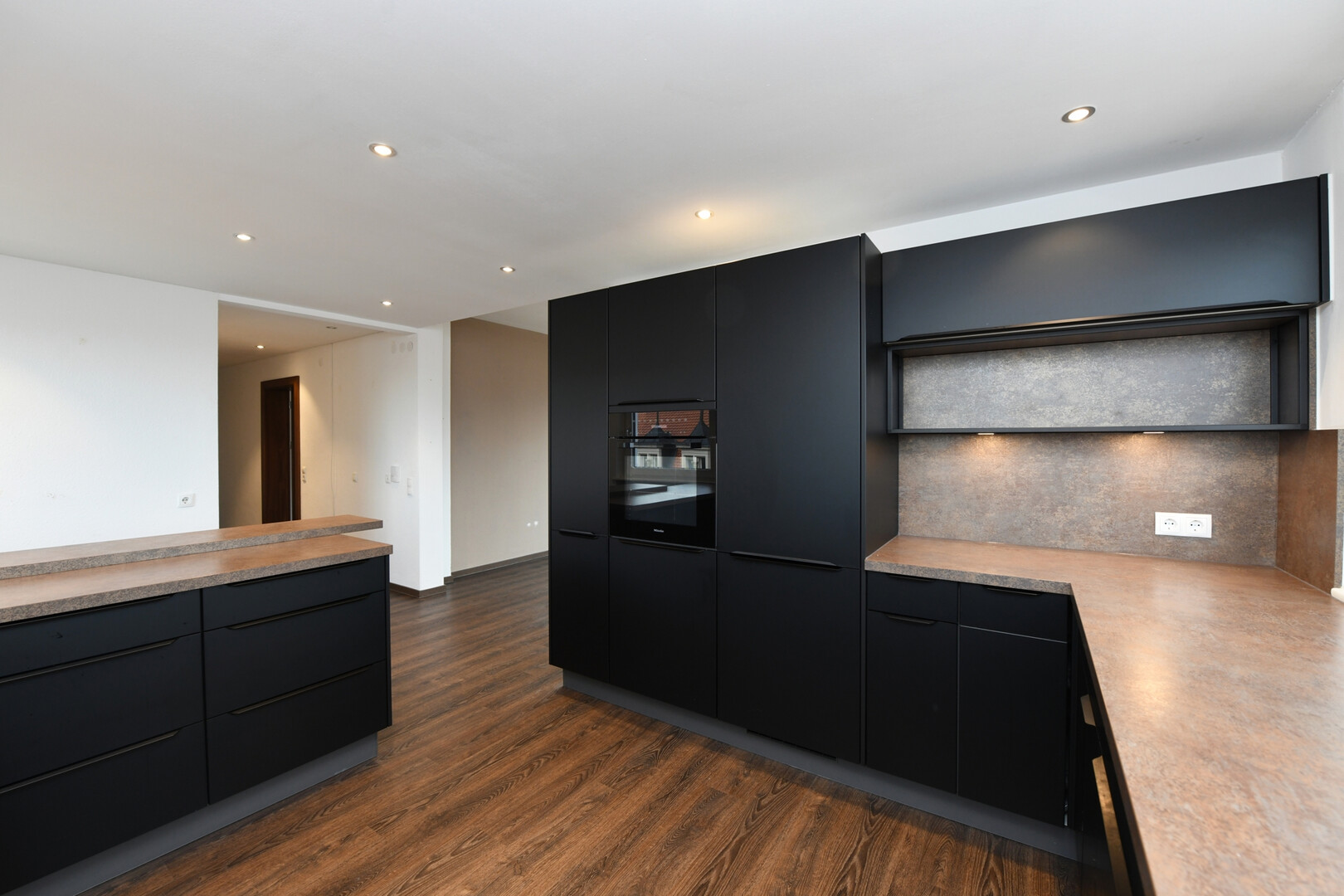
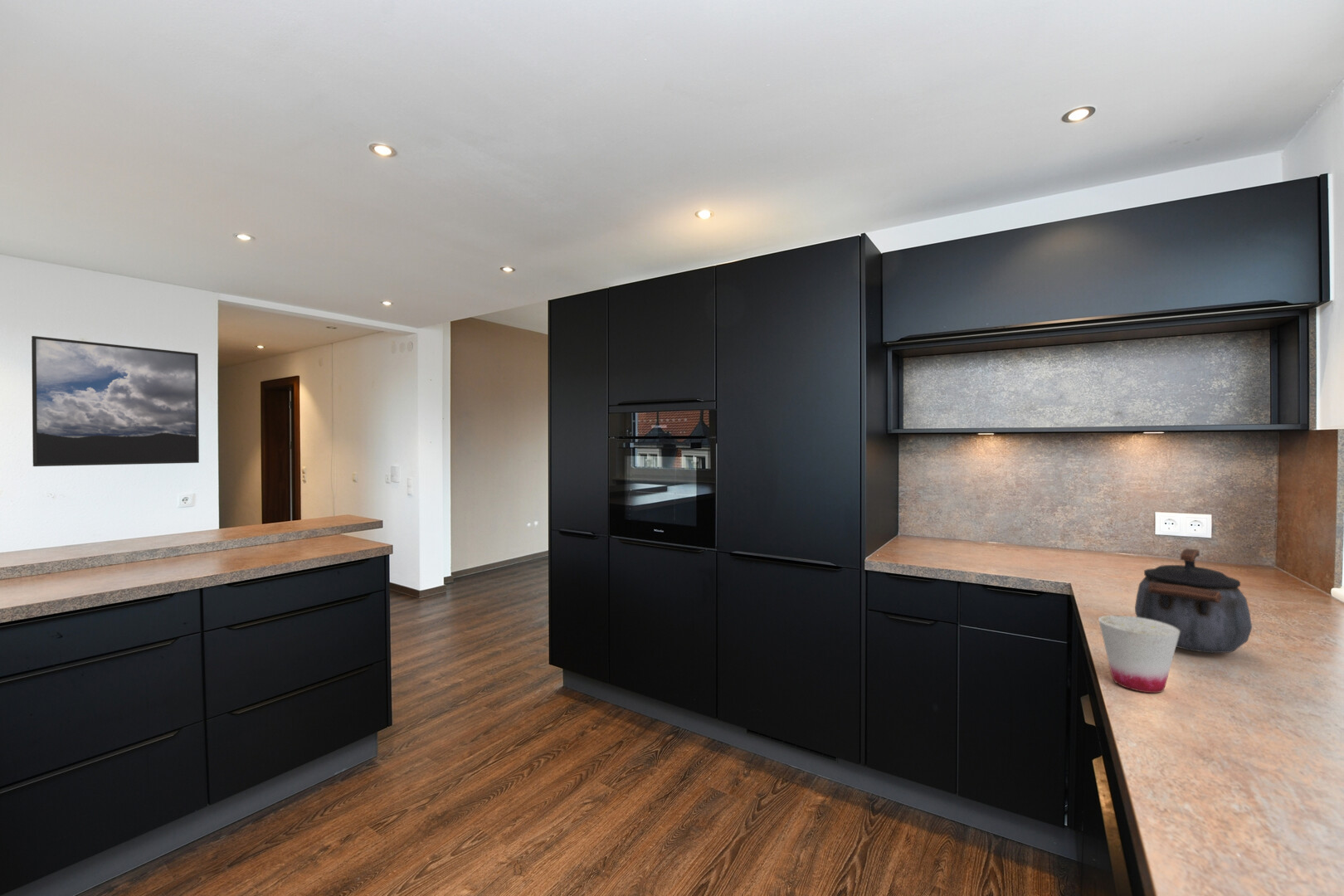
+ kettle [1134,548,1253,654]
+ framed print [31,335,200,467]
+ cup [1098,615,1180,694]
